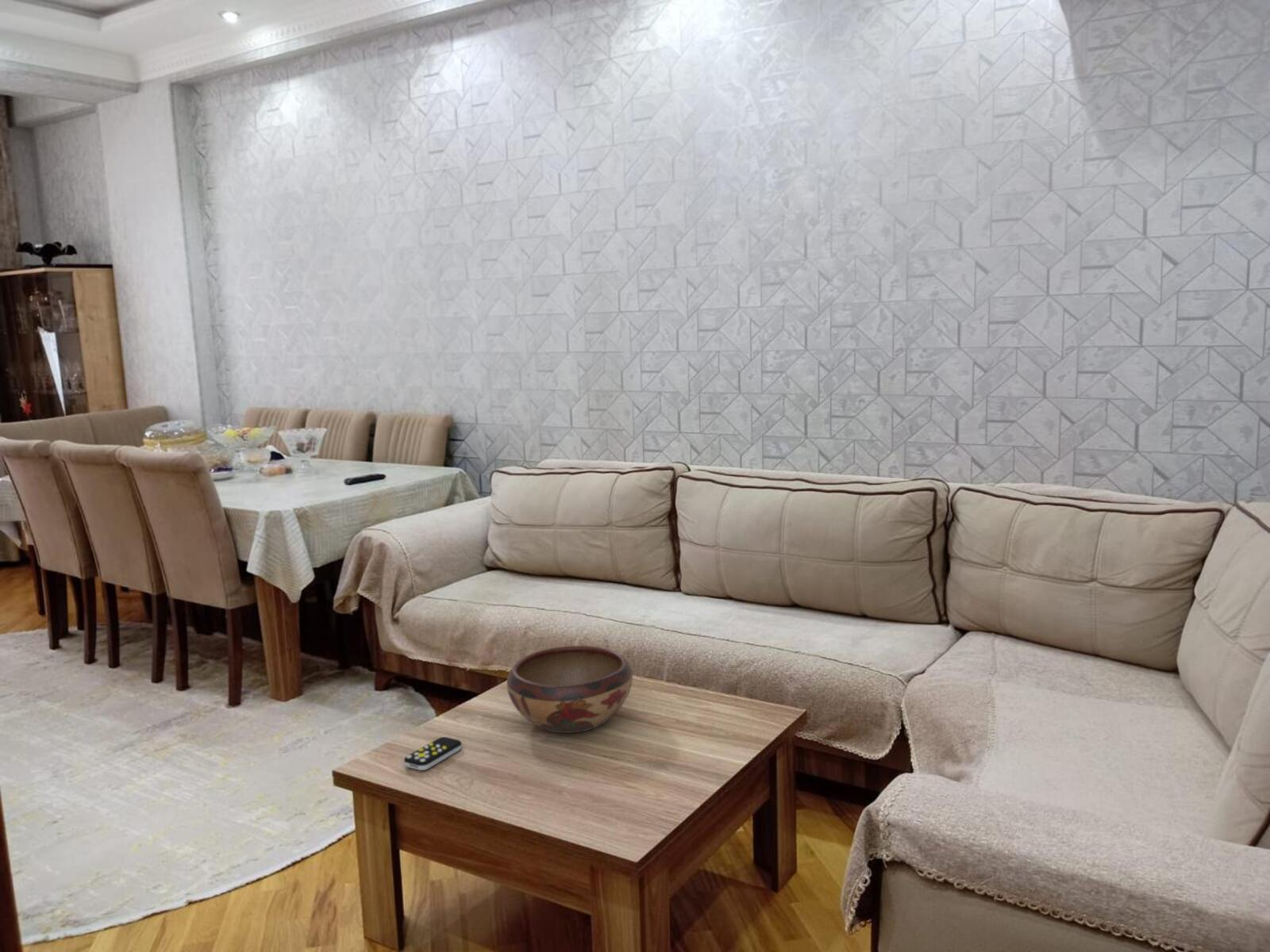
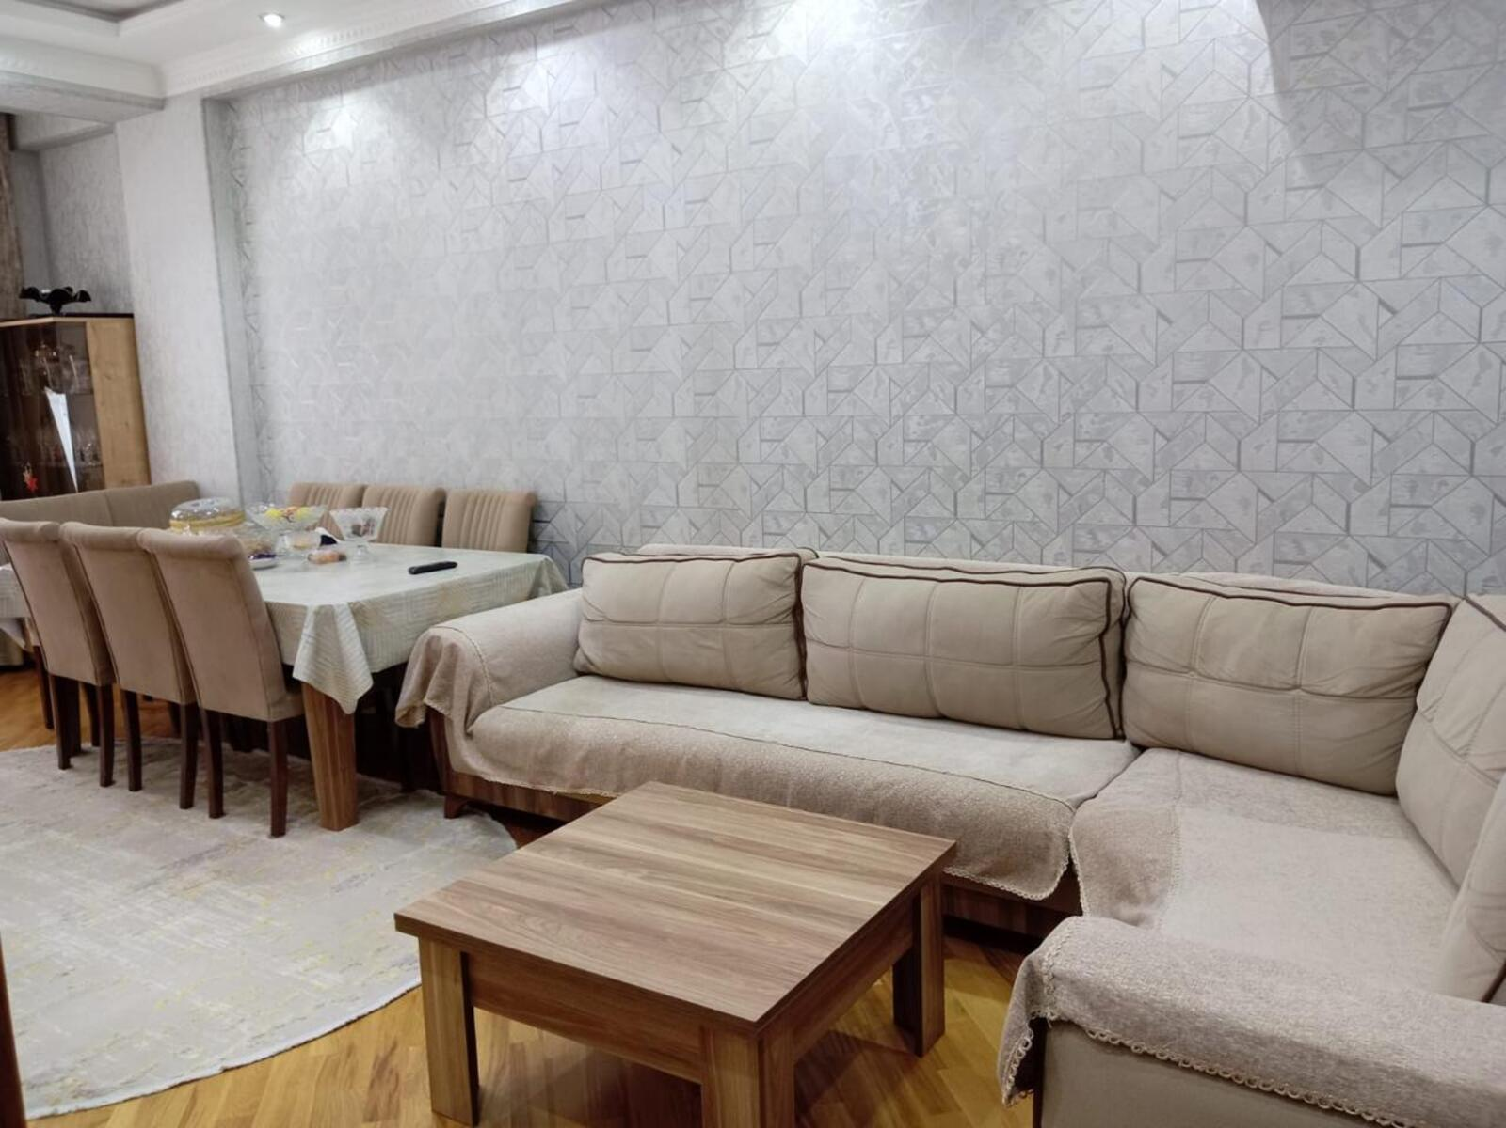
- remote control [403,736,463,771]
- decorative bowl [506,645,633,734]
